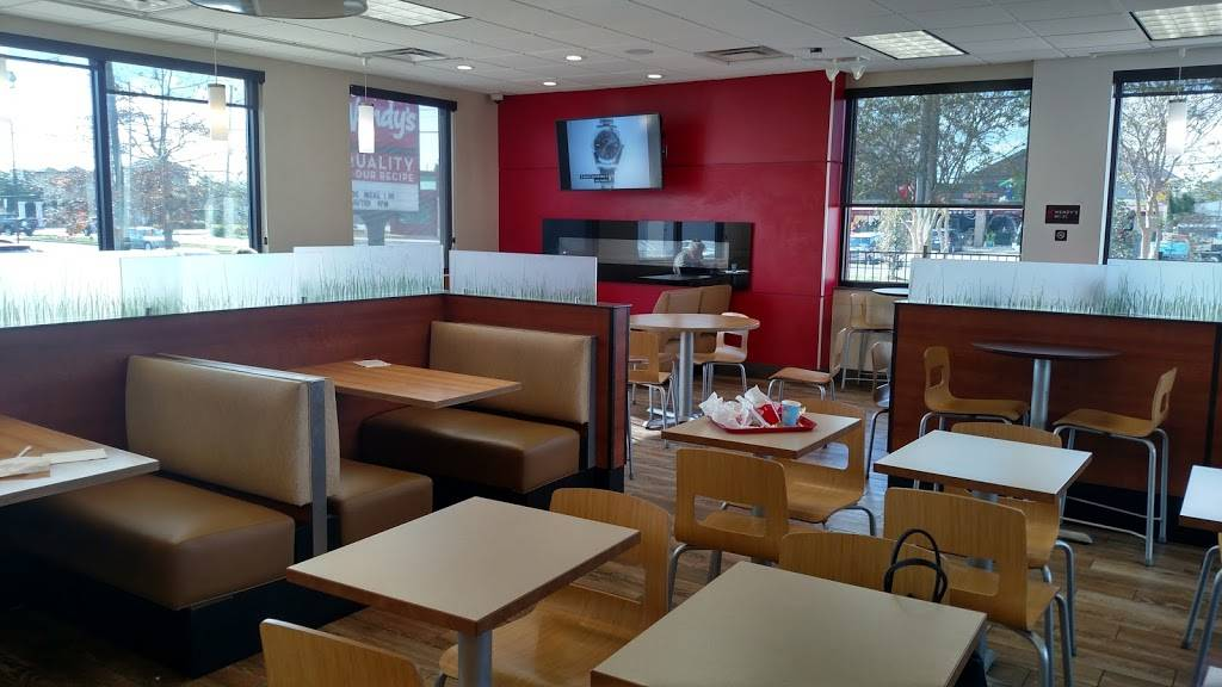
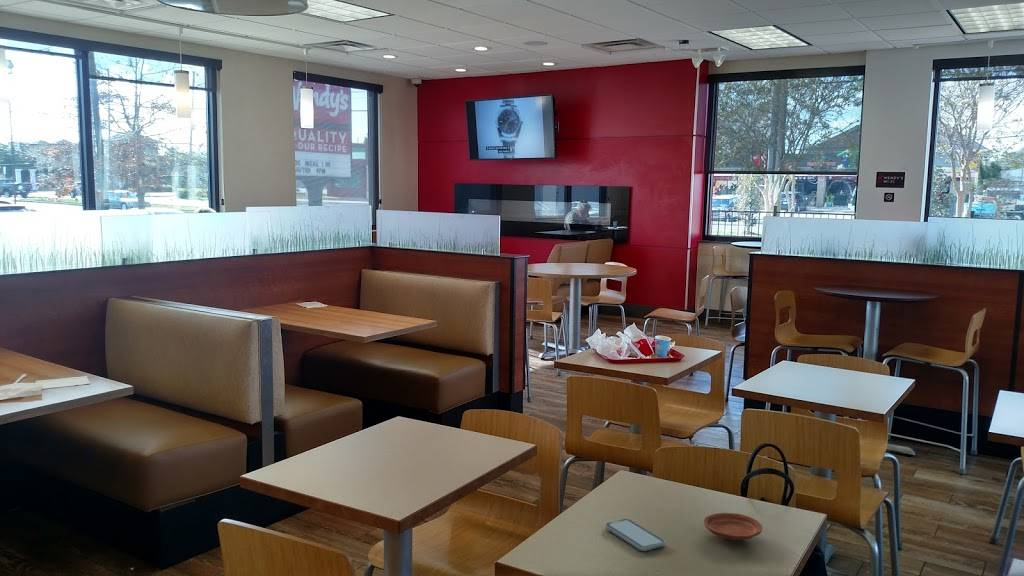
+ smartphone [604,518,666,552]
+ plate [703,512,763,541]
